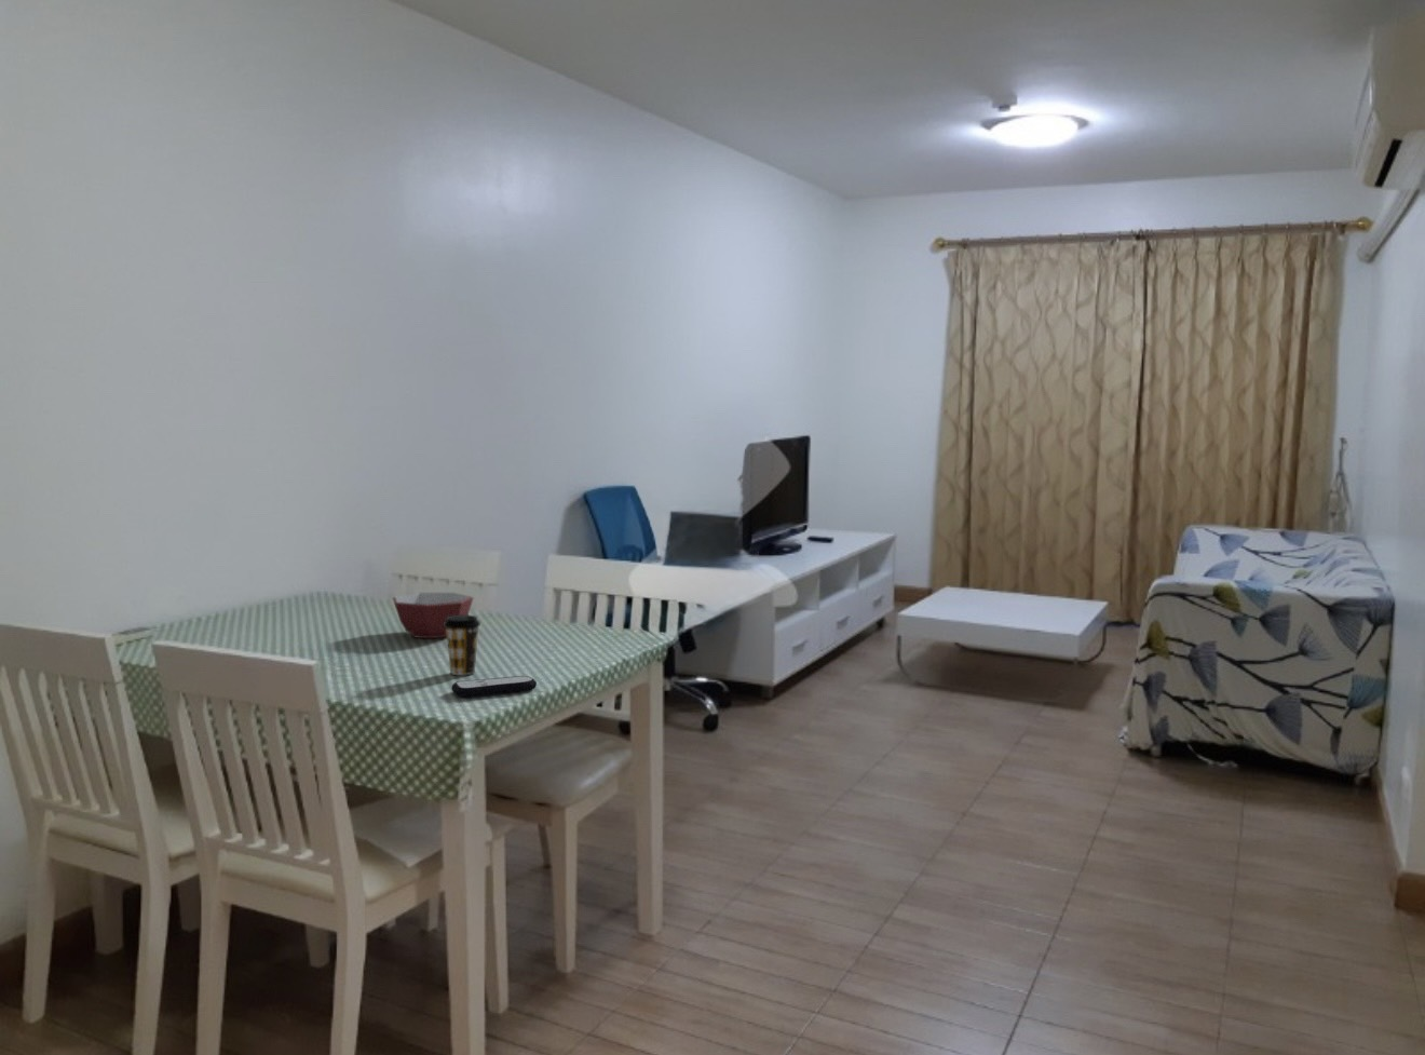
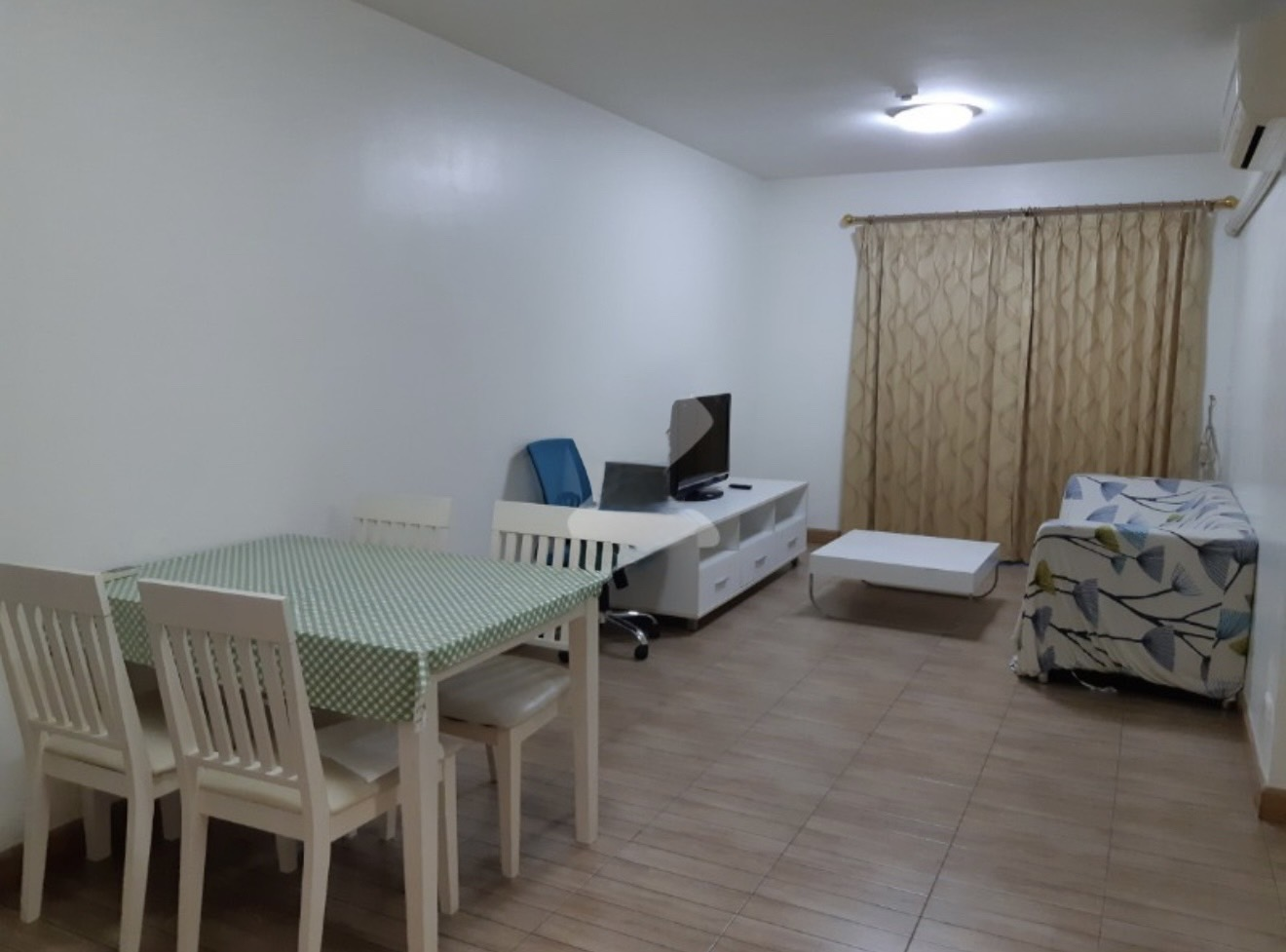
- coffee cup [443,614,482,676]
- bowl [392,592,475,639]
- remote control [450,675,537,698]
